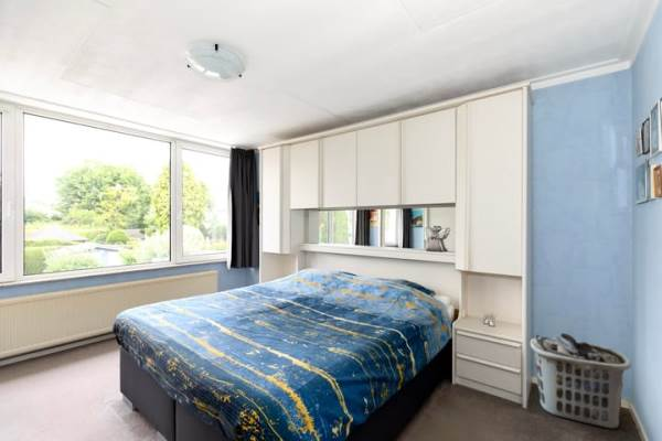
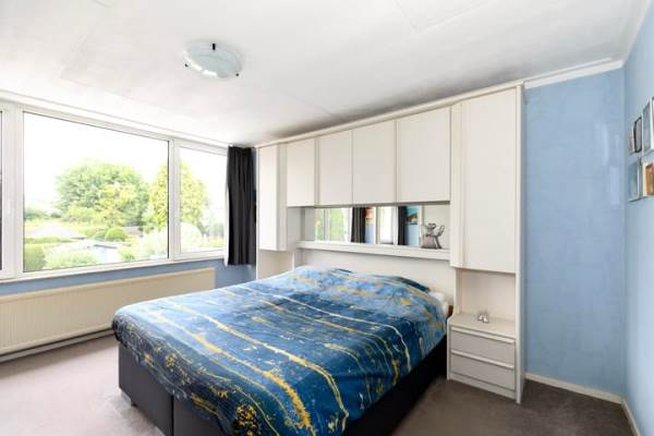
- clothes hamper [530,332,632,430]
